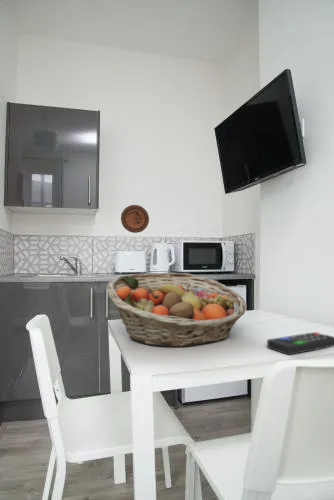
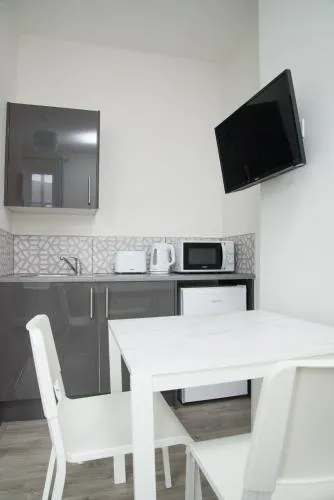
- remote control [266,331,334,356]
- decorative plate [120,204,150,234]
- fruit basket [106,271,248,348]
